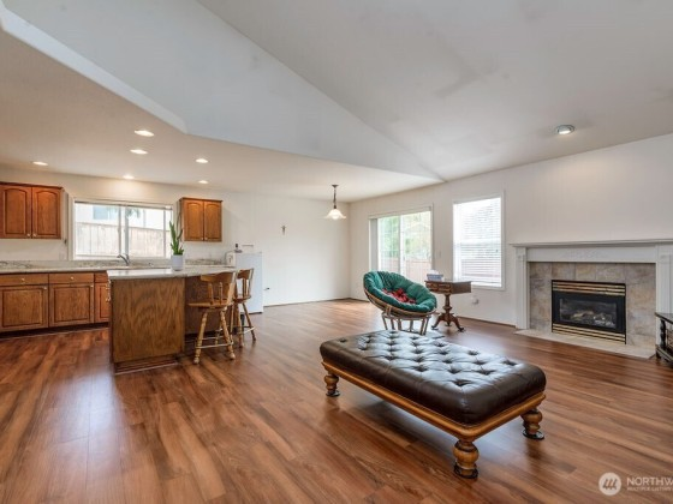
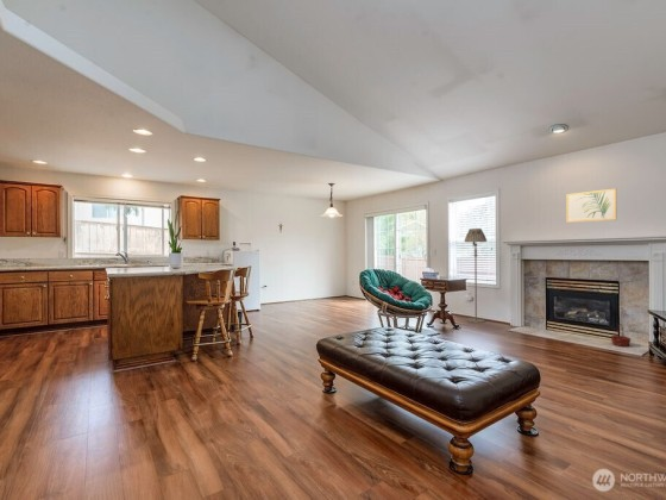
+ wall art [565,187,617,224]
+ floor lamp [464,227,488,324]
+ basket [610,323,632,348]
